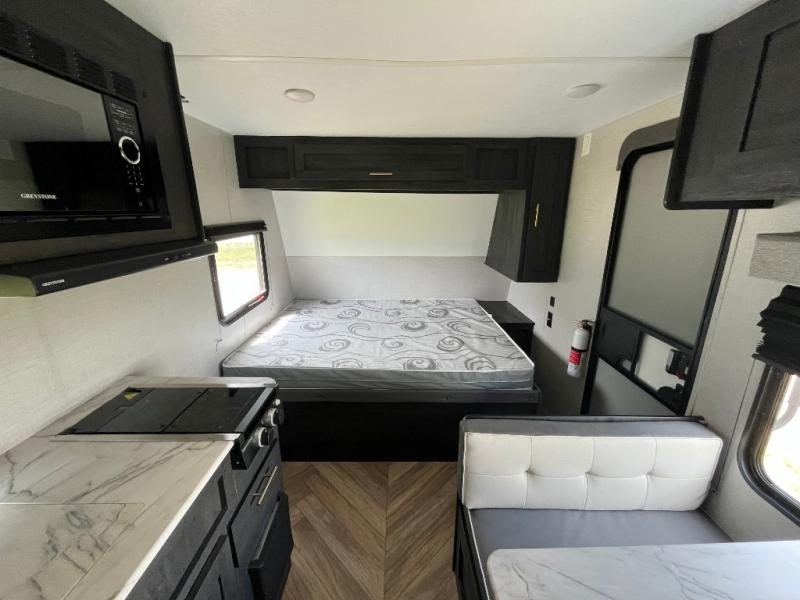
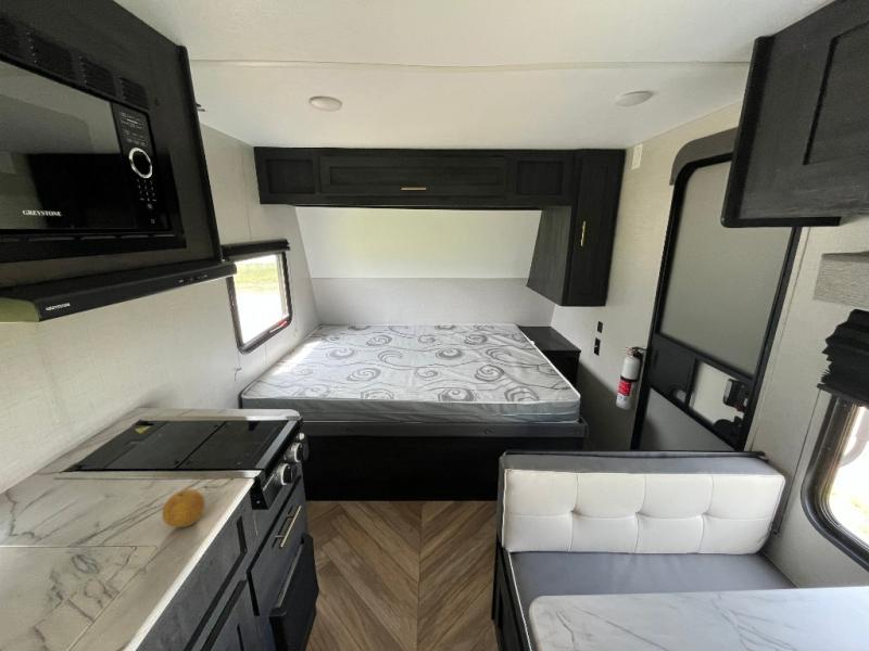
+ fruit [161,488,206,528]
